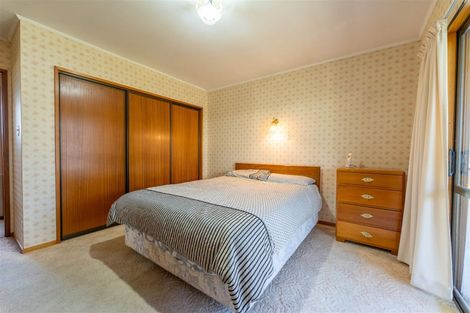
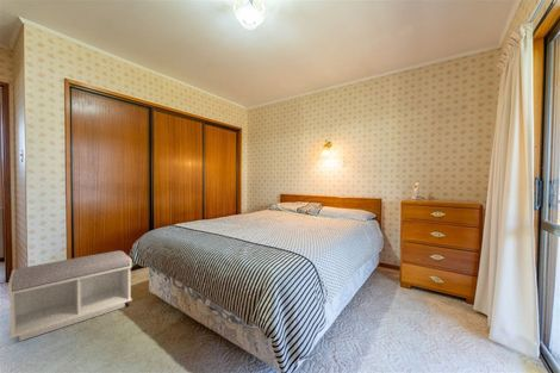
+ bench [7,249,133,342]
